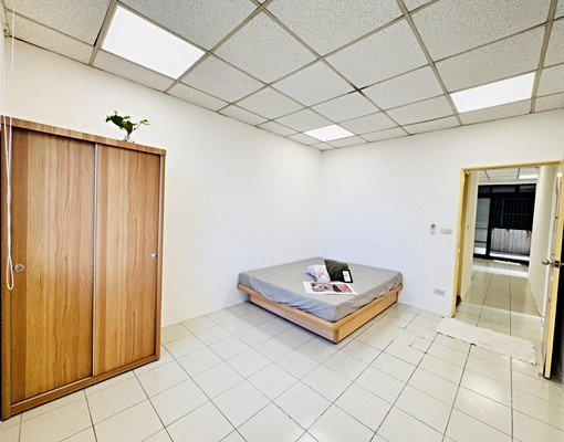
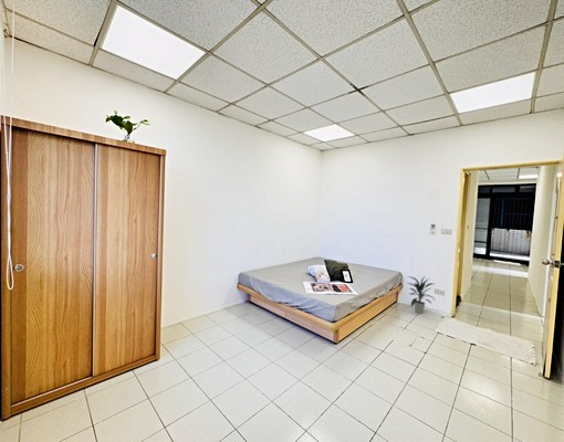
+ indoor plant [407,275,436,315]
